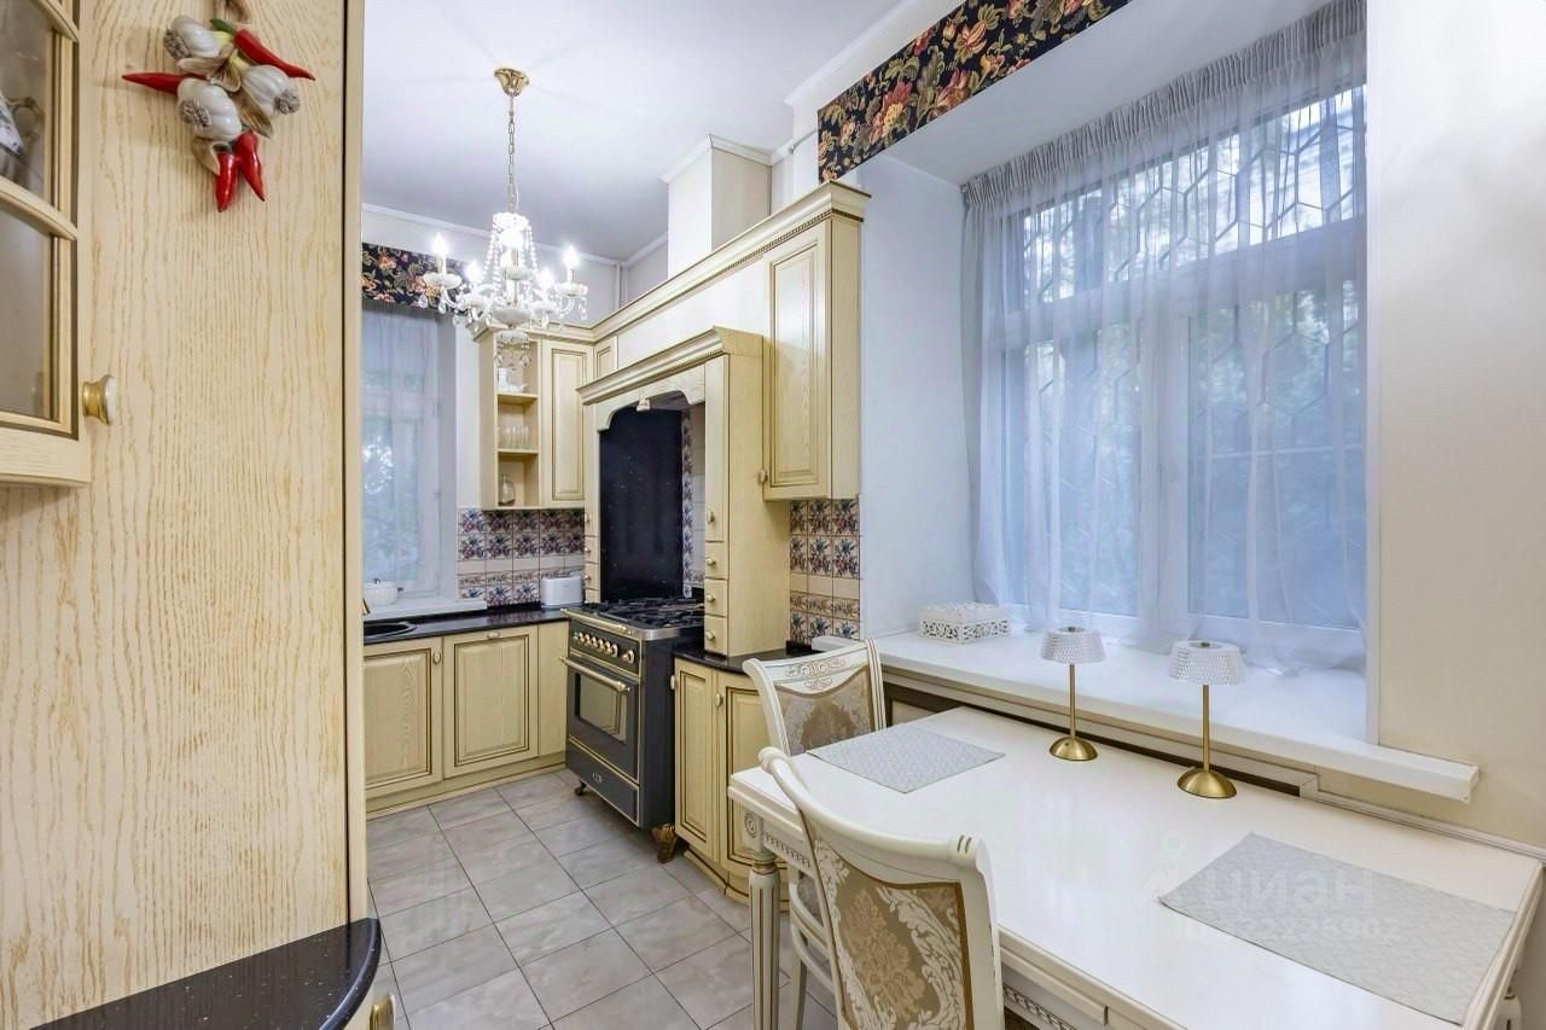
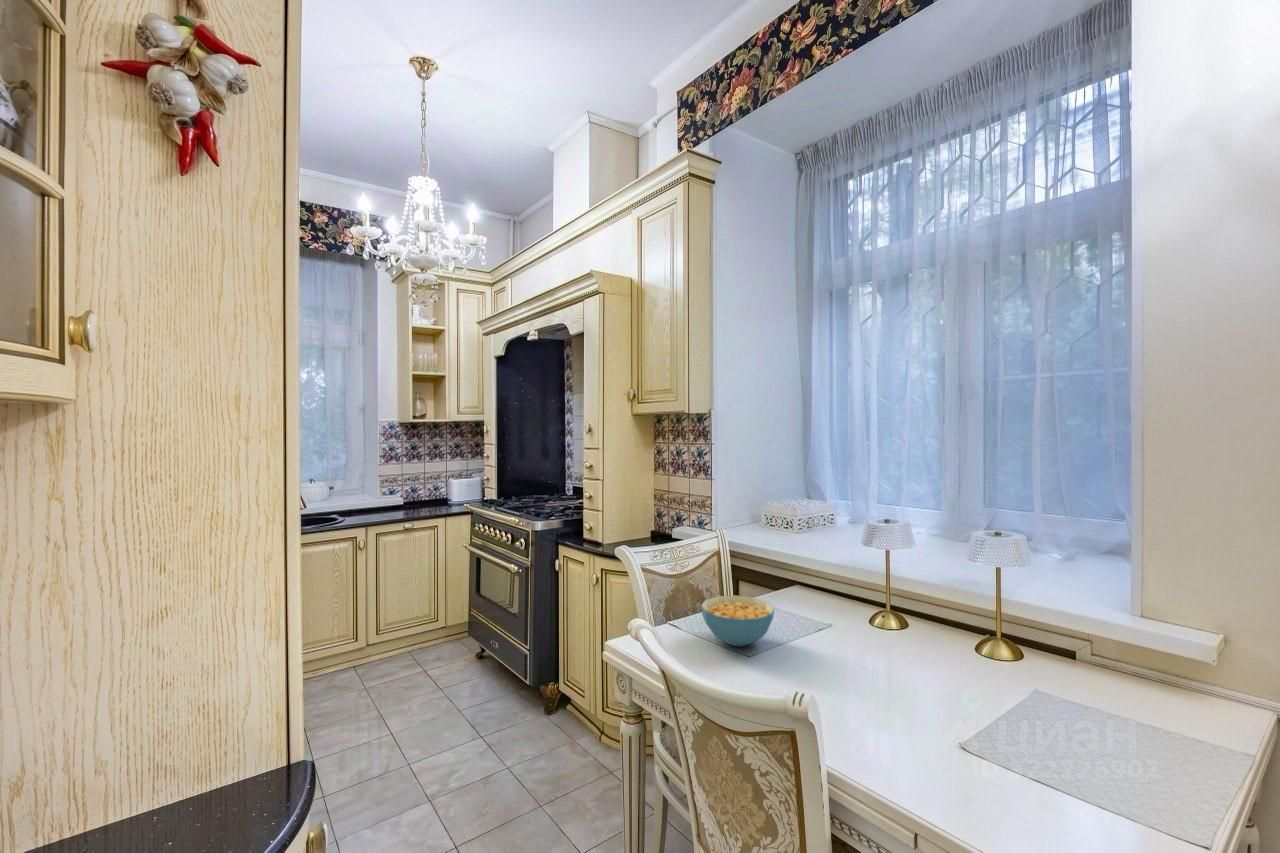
+ cereal bowl [700,594,776,647]
